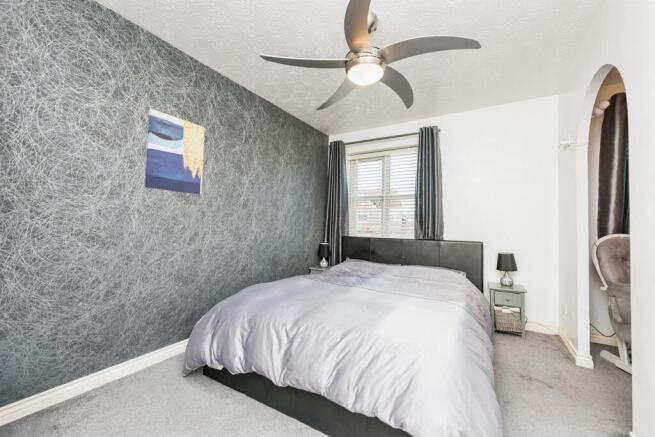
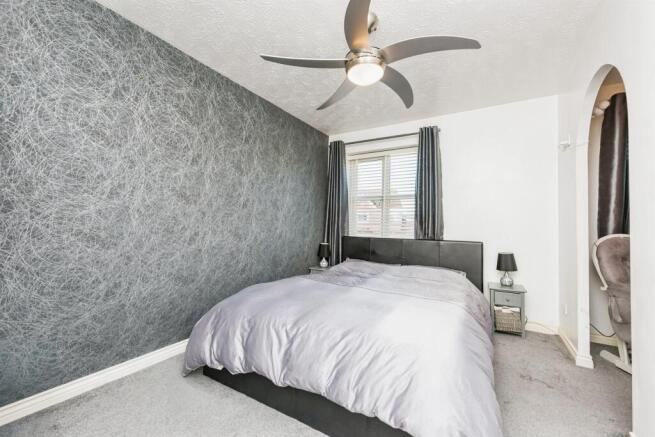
- wall art [144,108,205,195]
